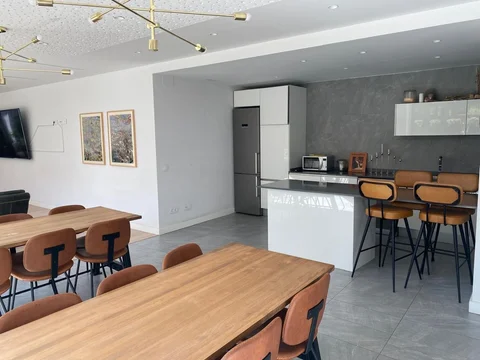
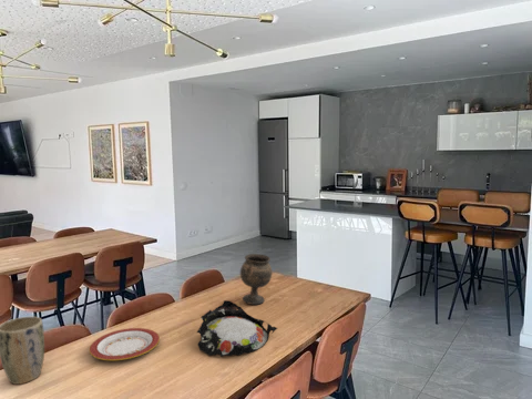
+ goblet [239,253,273,306]
+ plate [196,299,278,358]
+ plate [89,327,161,361]
+ plant pot [0,316,45,386]
